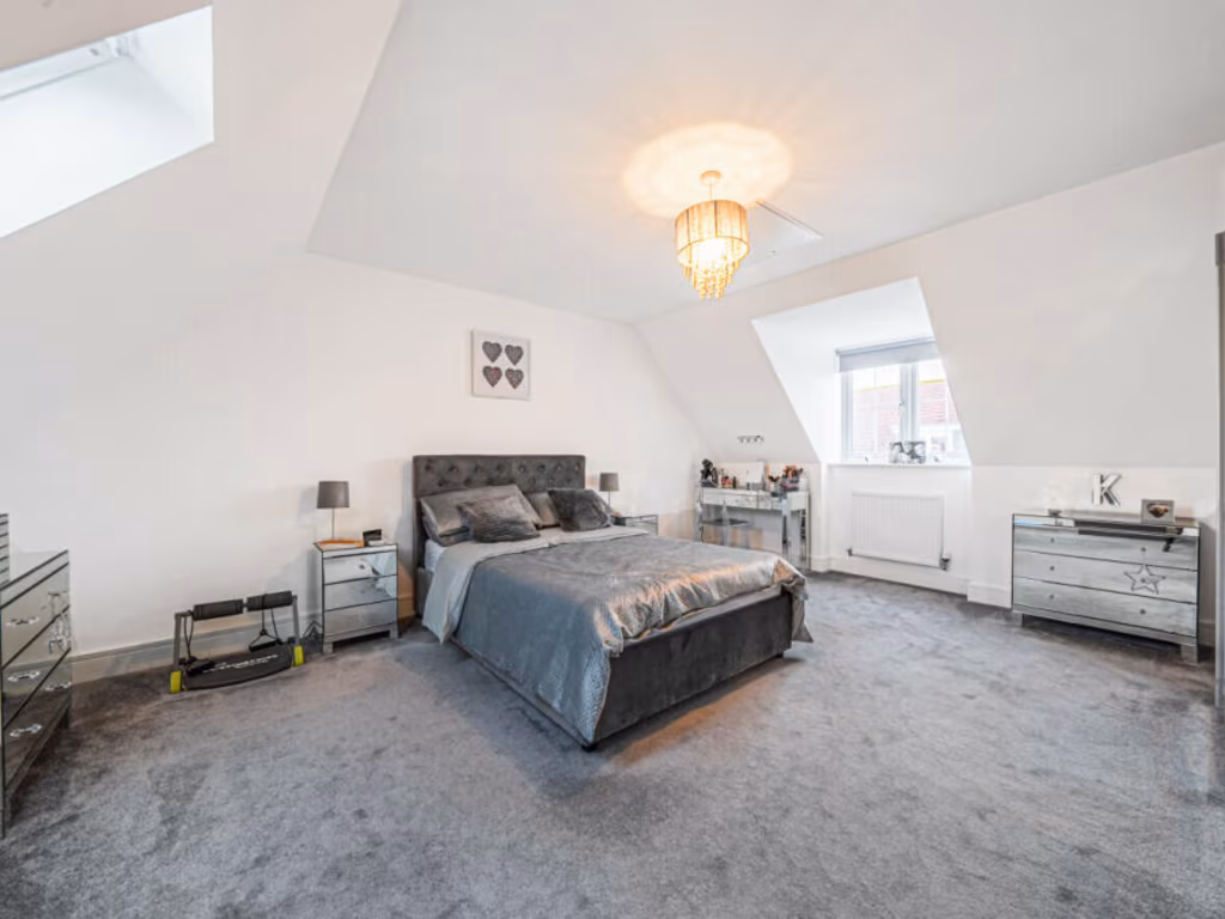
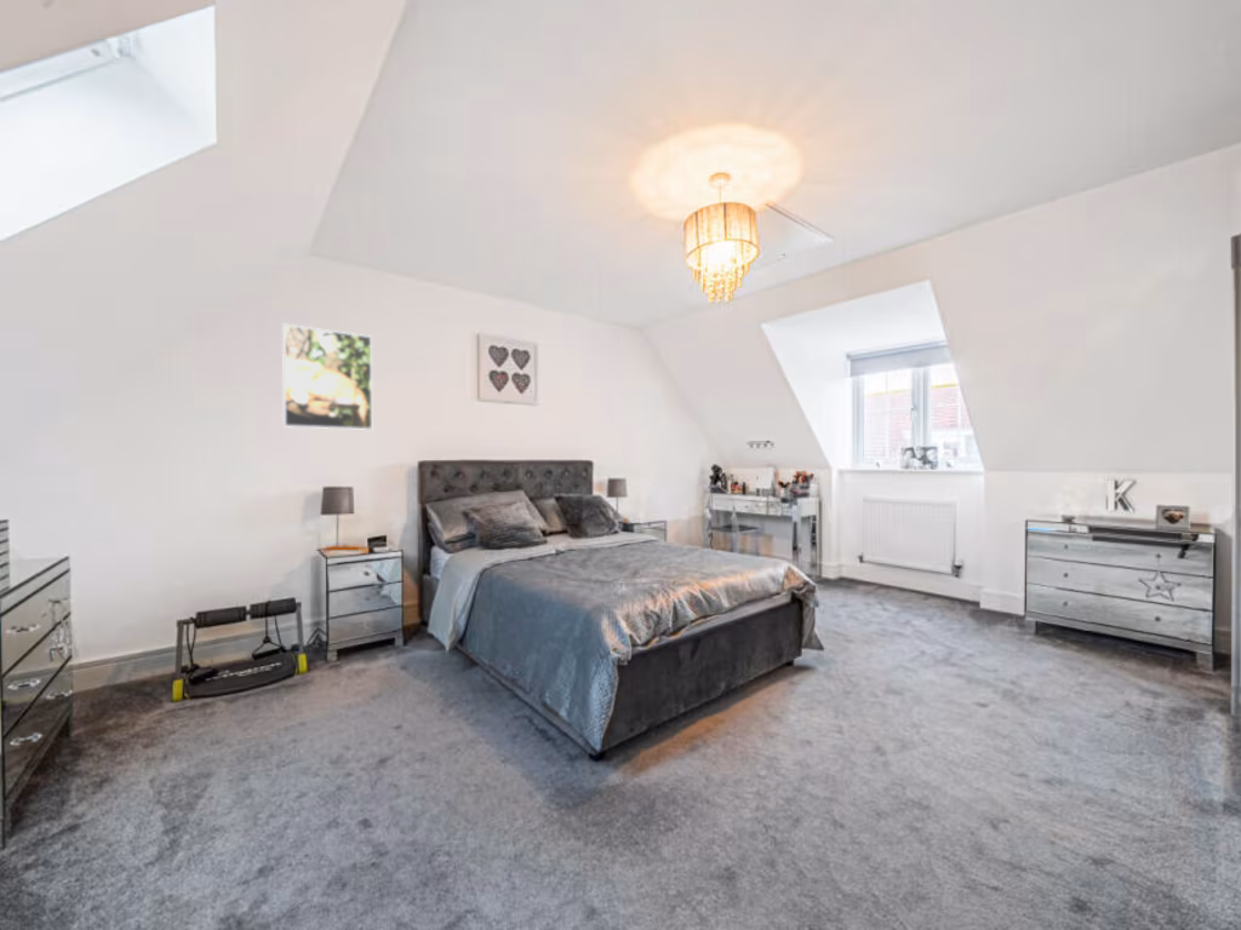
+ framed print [281,322,373,431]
